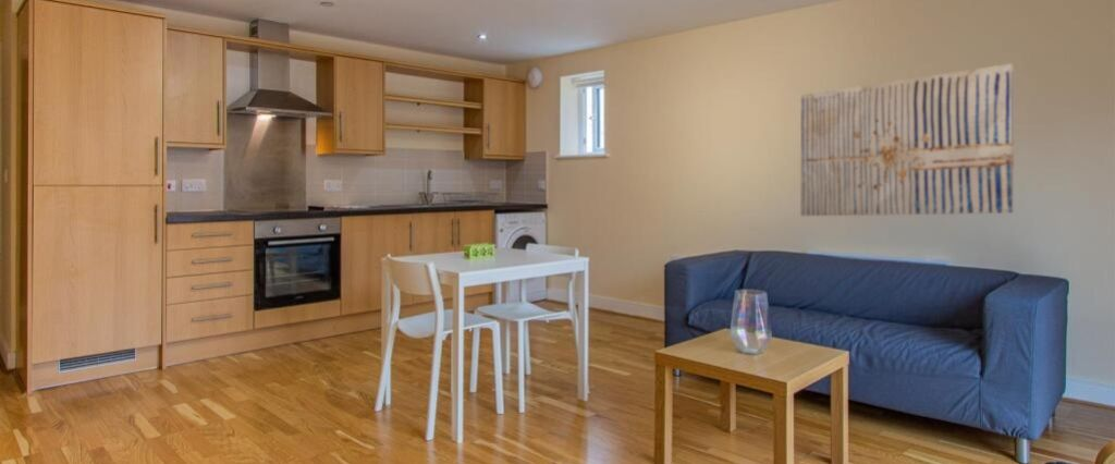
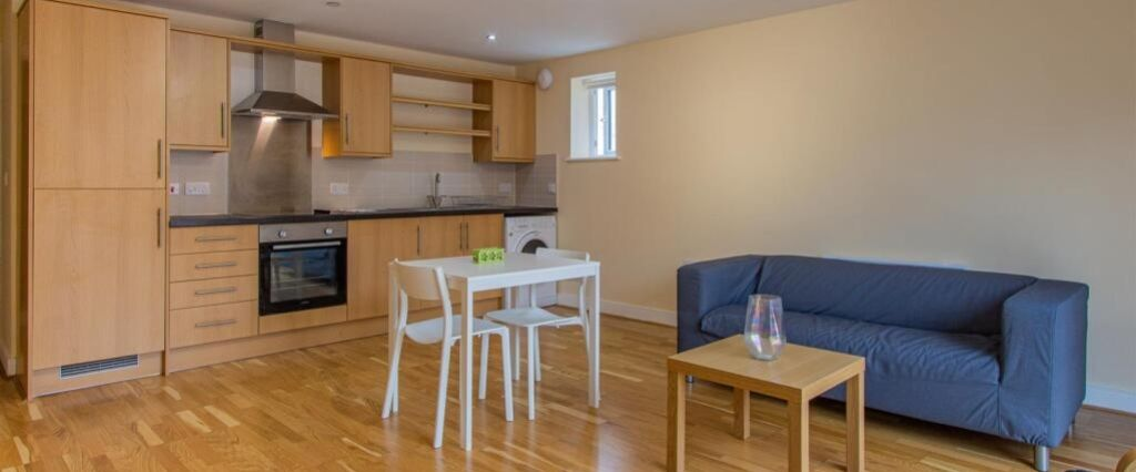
- wall art [799,62,1015,217]
